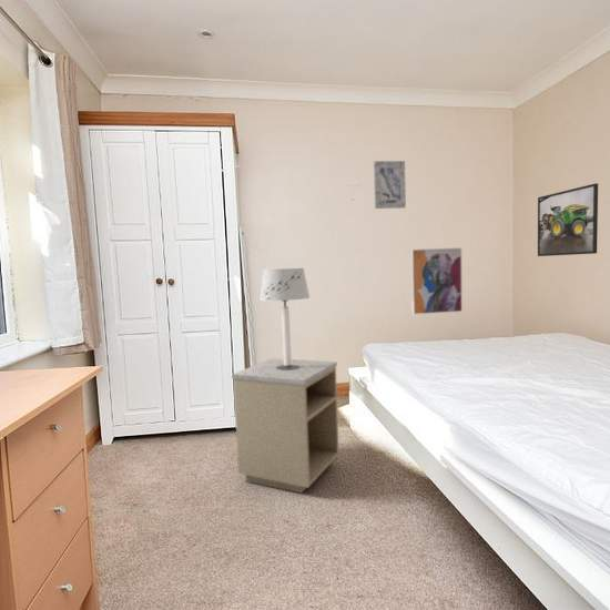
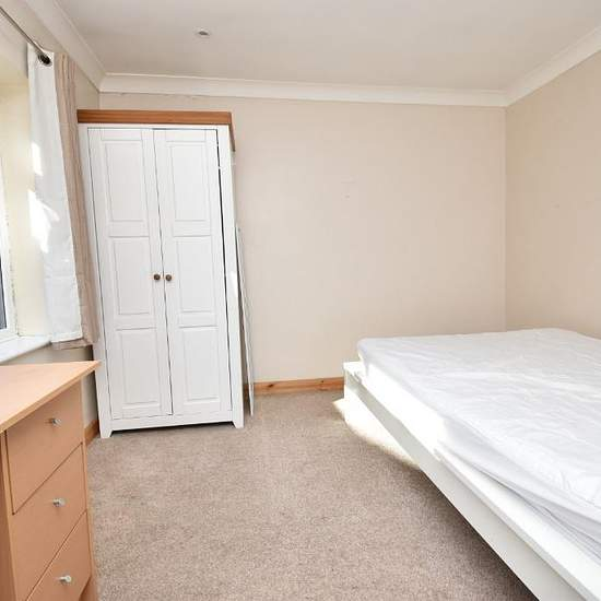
- wall art [373,160,407,210]
- table lamp [258,267,311,370]
- wall art [410,246,464,316]
- nightstand [231,357,340,495]
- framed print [537,182,599,257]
